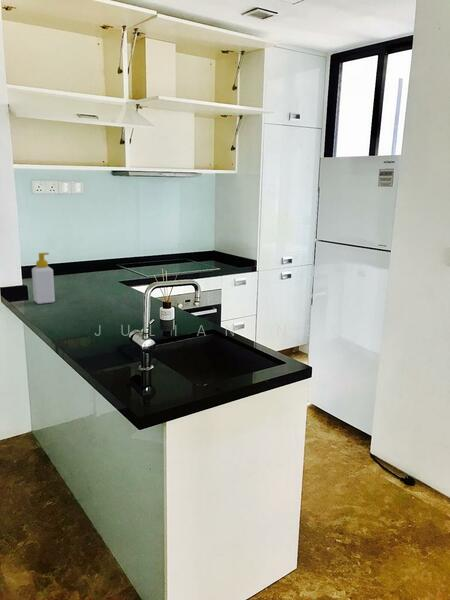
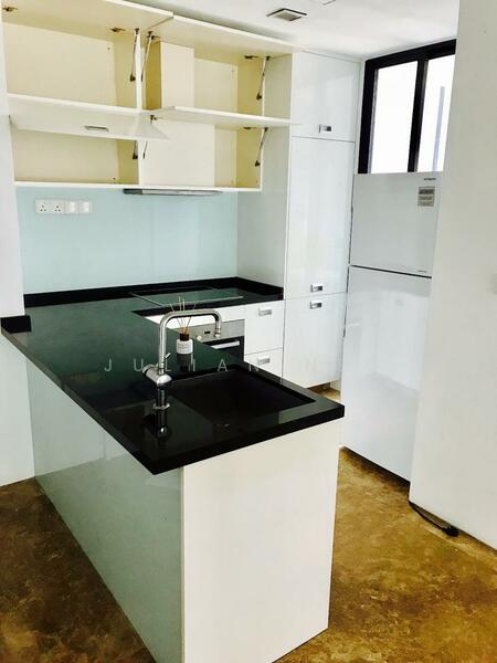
- soap bottle [31,252,56,305]
